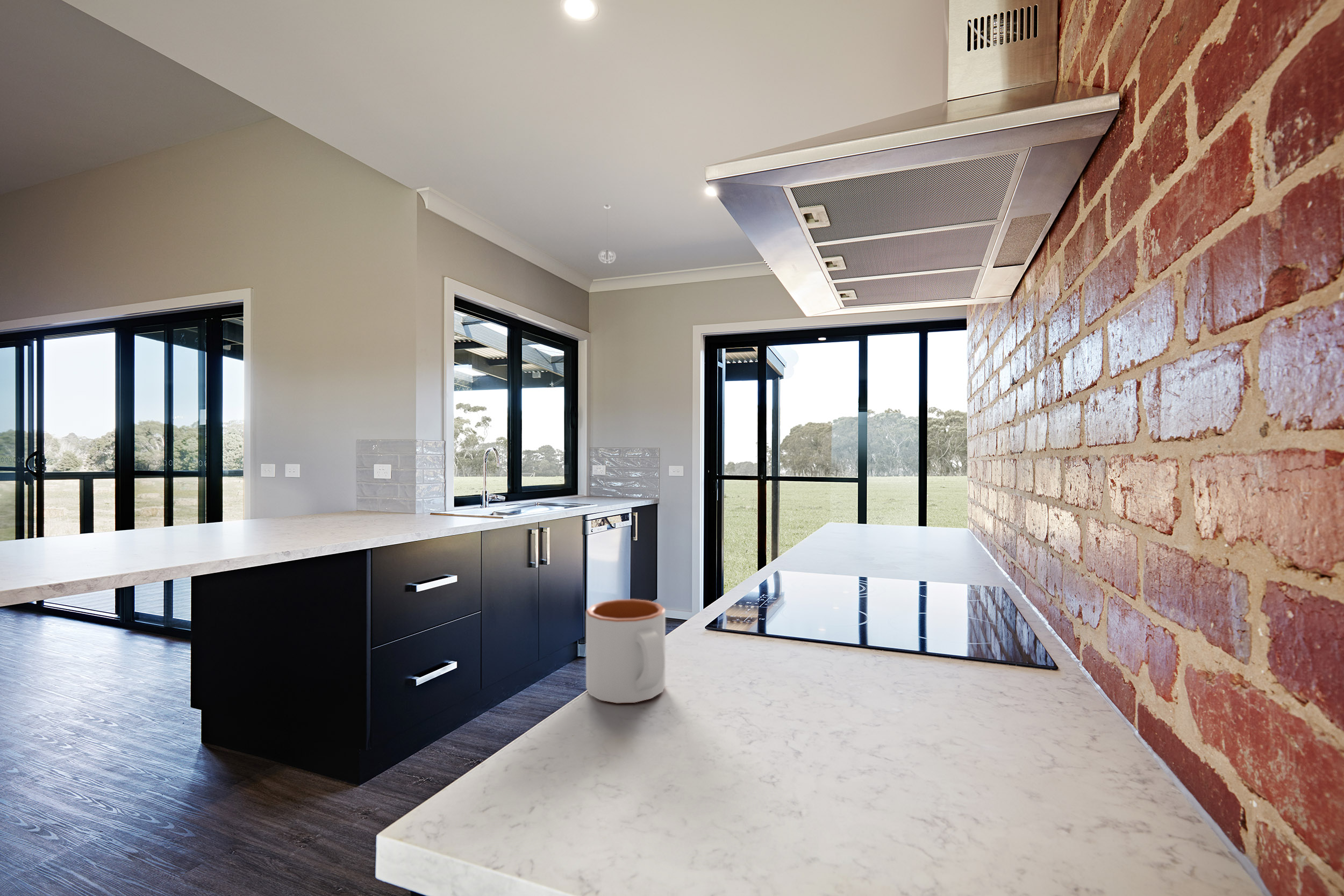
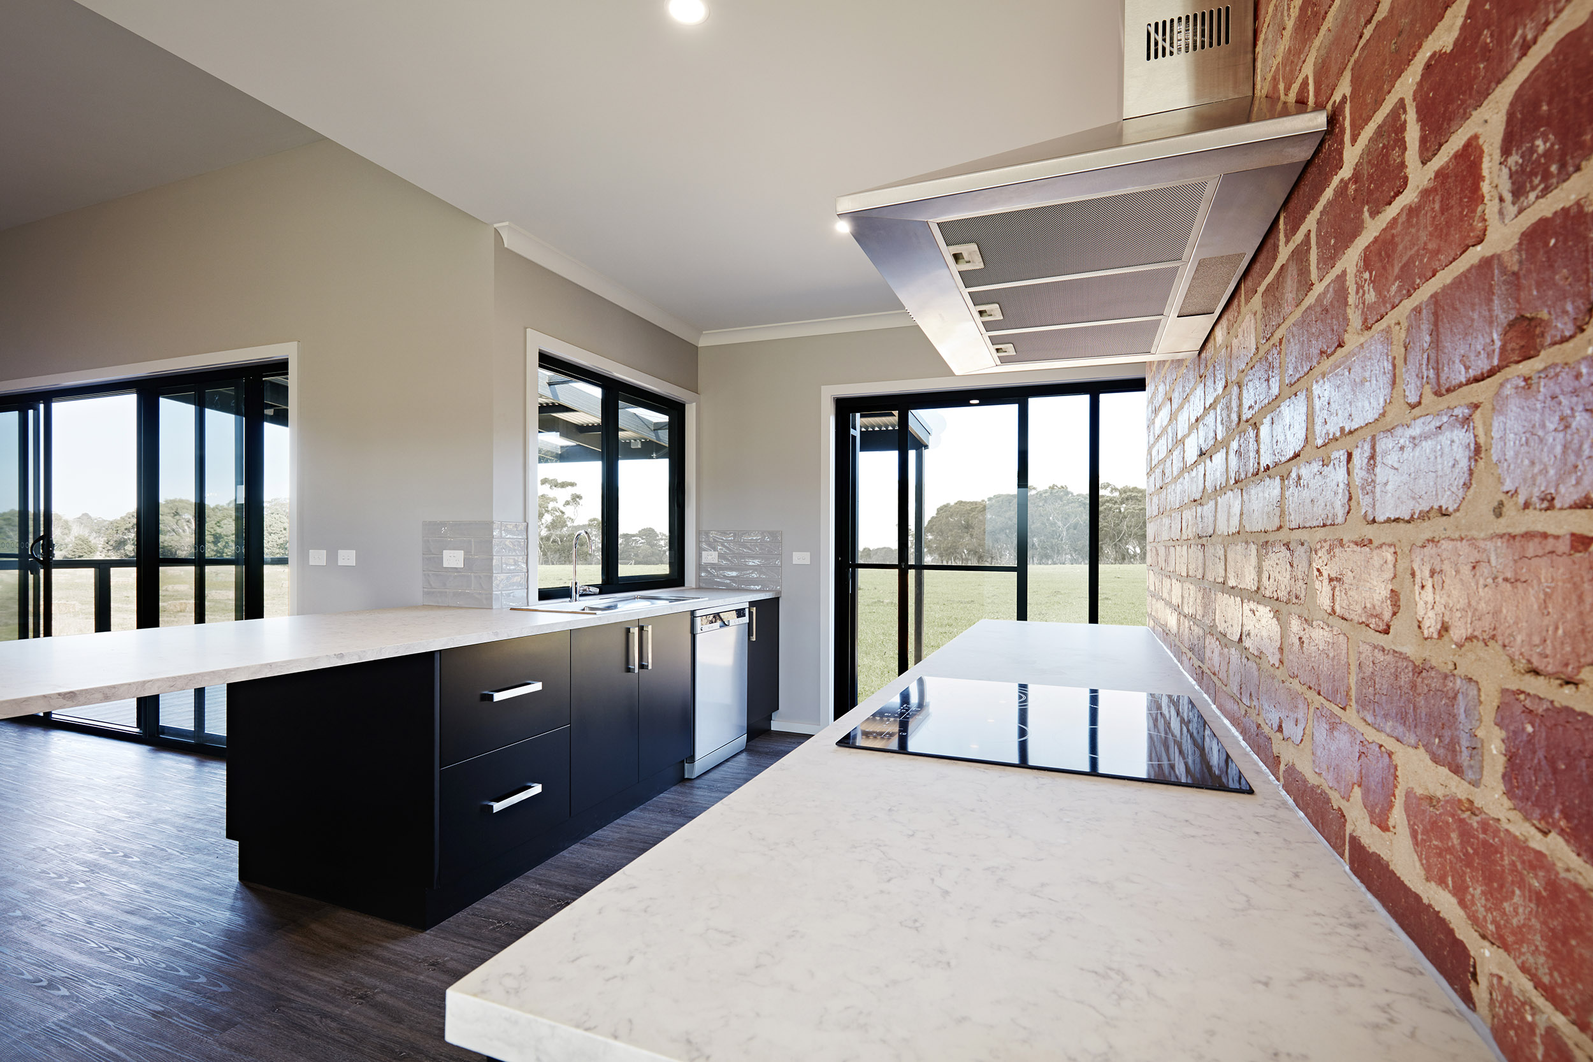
- pendant light [598,204,617,264]
- mug [585,599,666,704]
